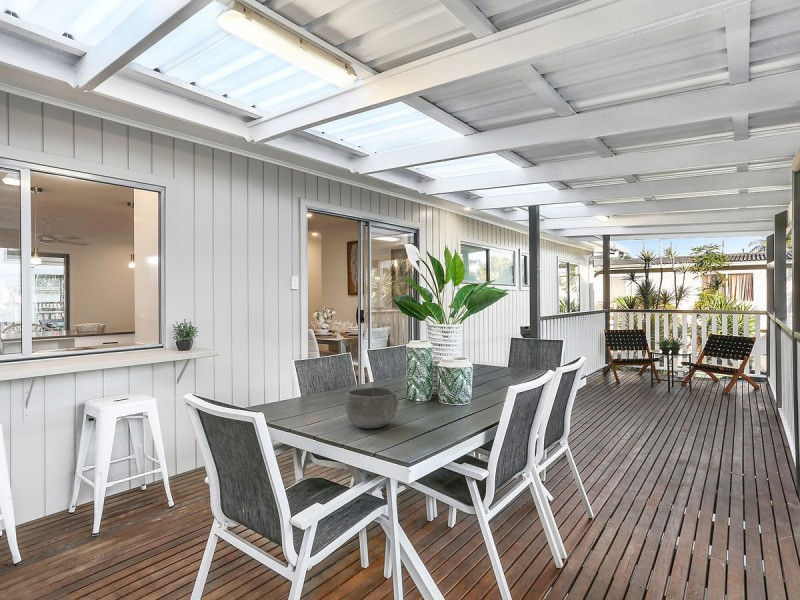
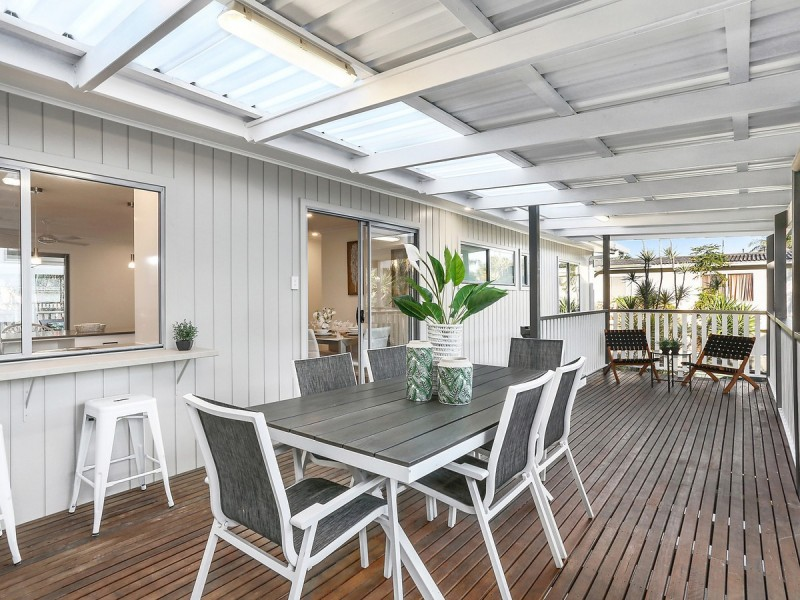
- bowl [342,386,400,429]
